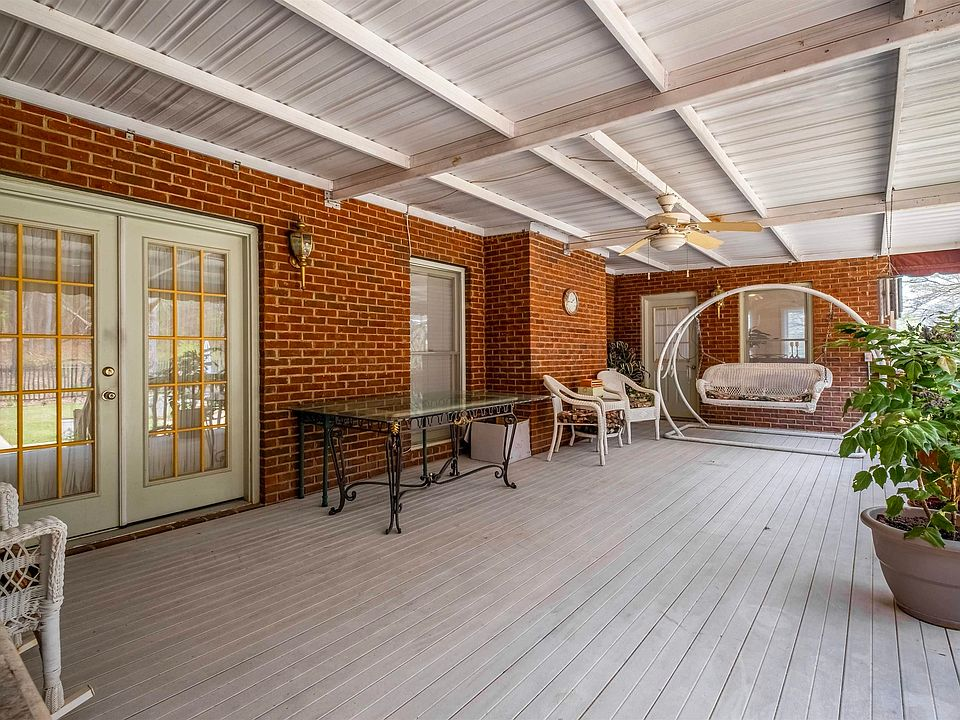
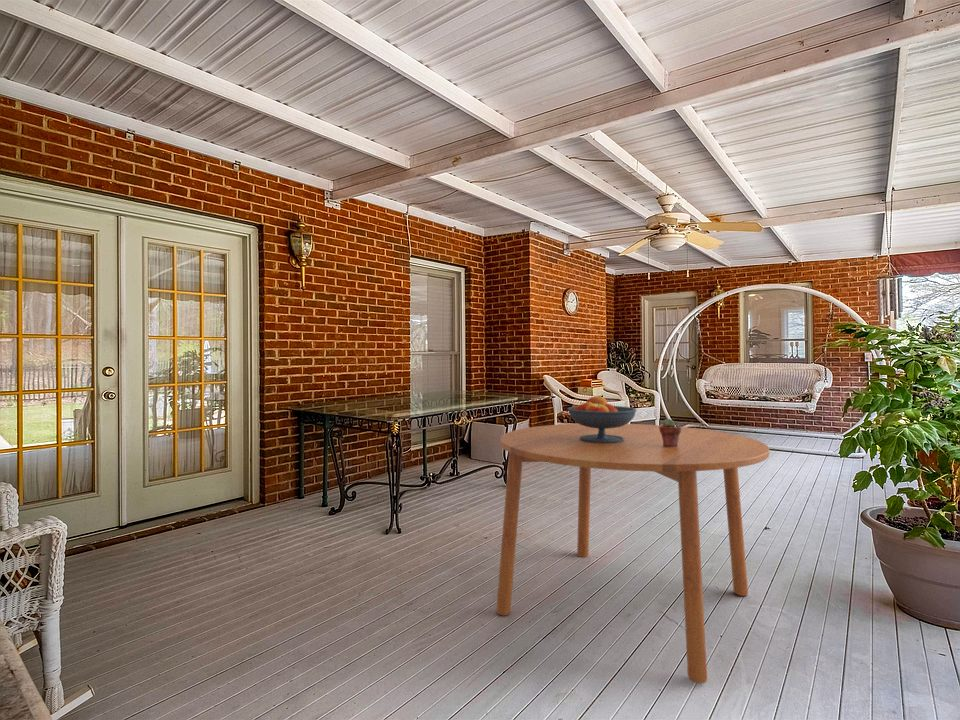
+ potted succulent [659,418,682,447]
+ fruit bowl [566,395,638,443]
+ dining table [495,423,770,685]
